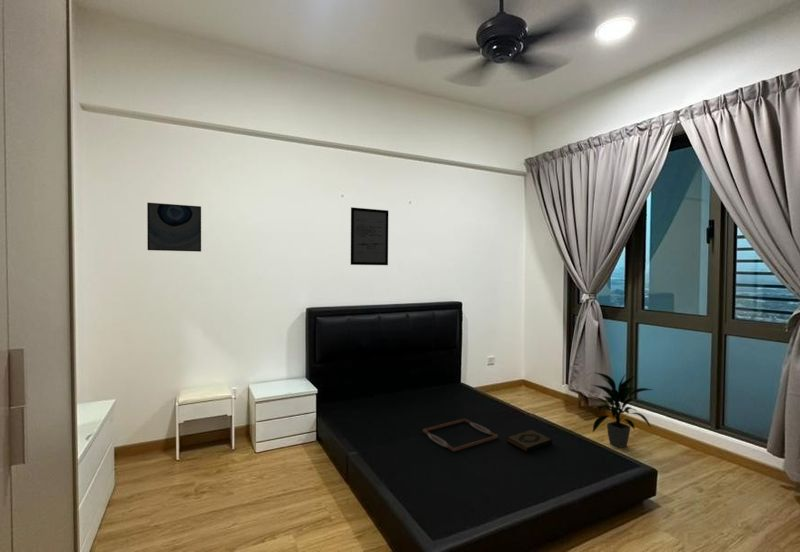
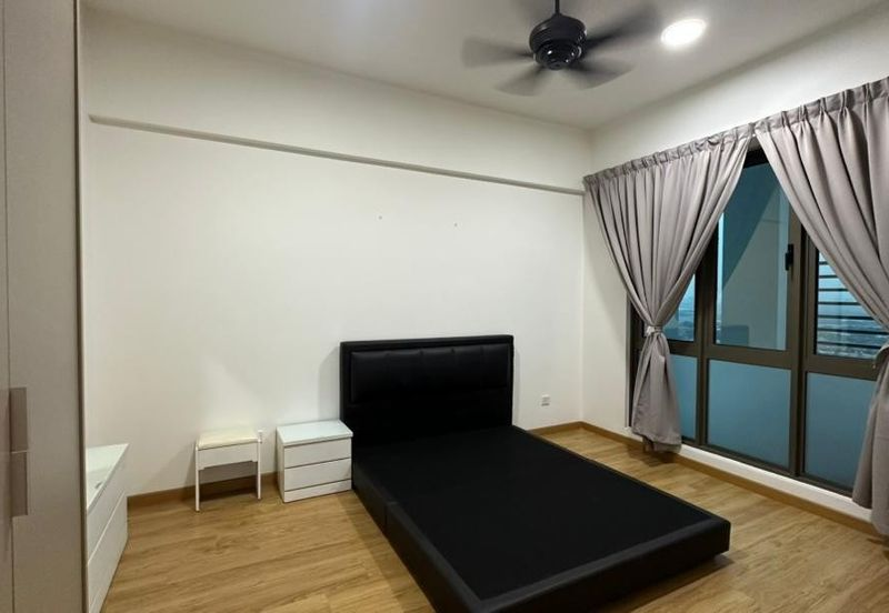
- serving tray [422,418,499,453]
- hardback book [506,429,554,453]
- wall art [146,202,202,253]
- wall art [350,206,389,266]
- indoor plant [591,371,654,449]
